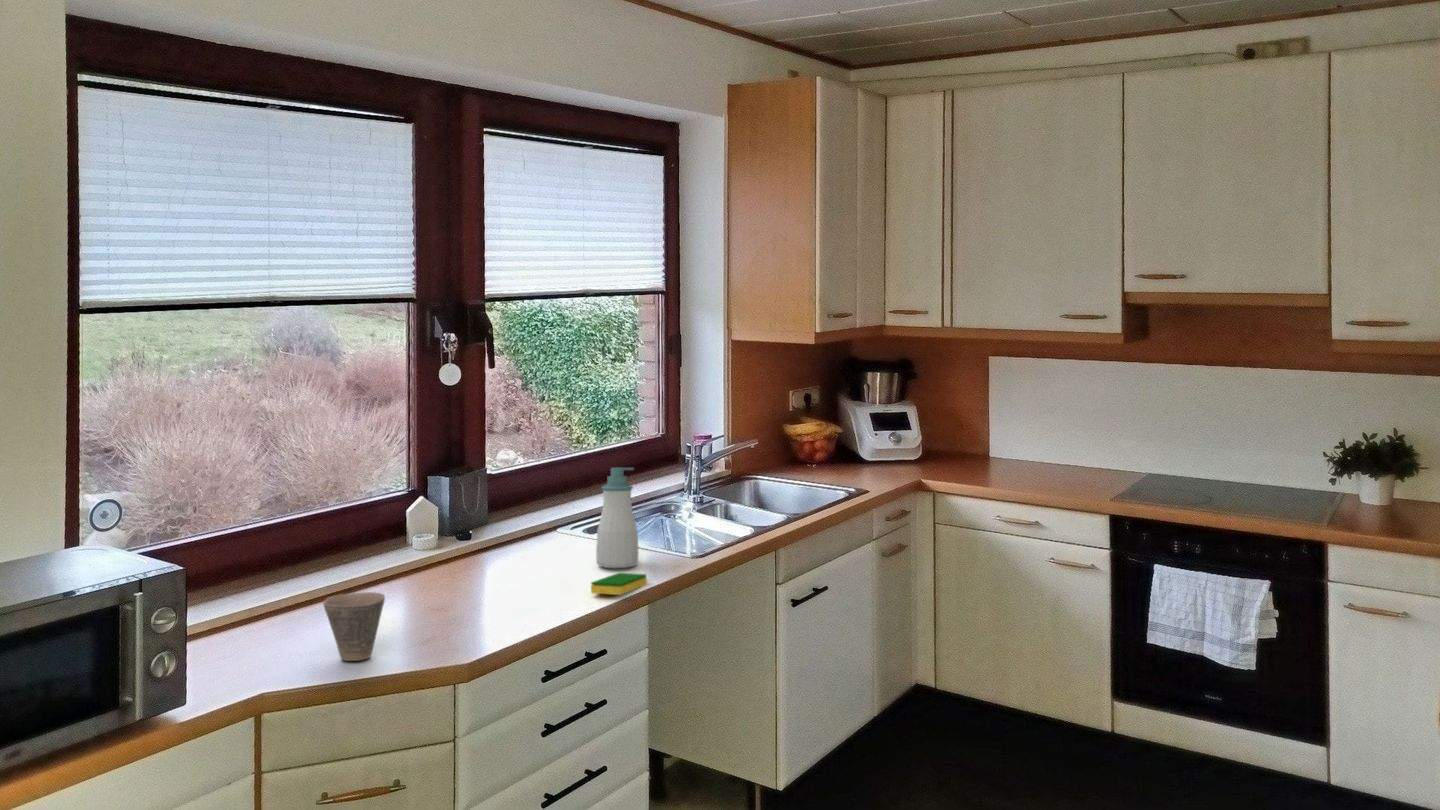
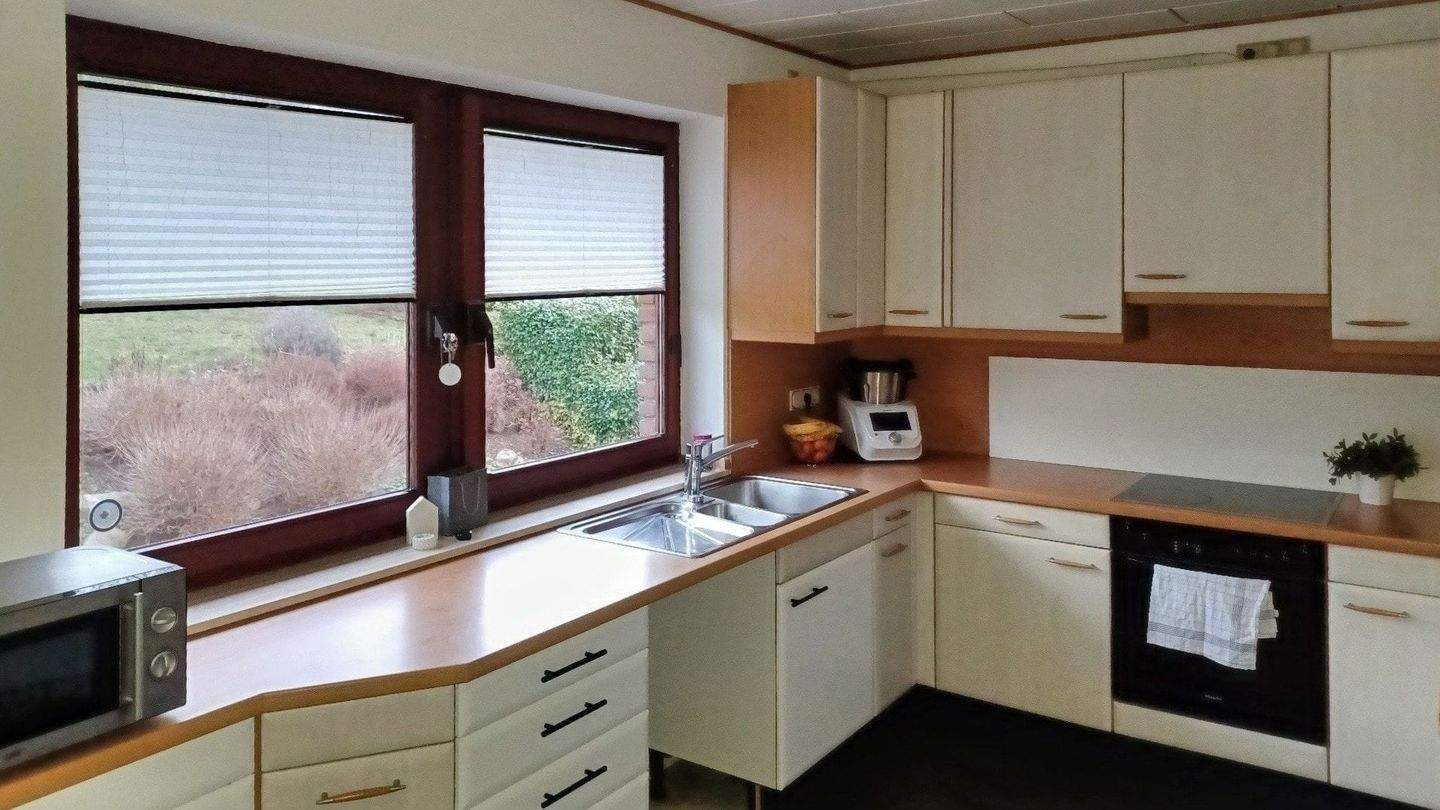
- soap bottle [595,467,639,569]
- cup [322,591,386,662]
- dish sponge [590,572,648,596]
